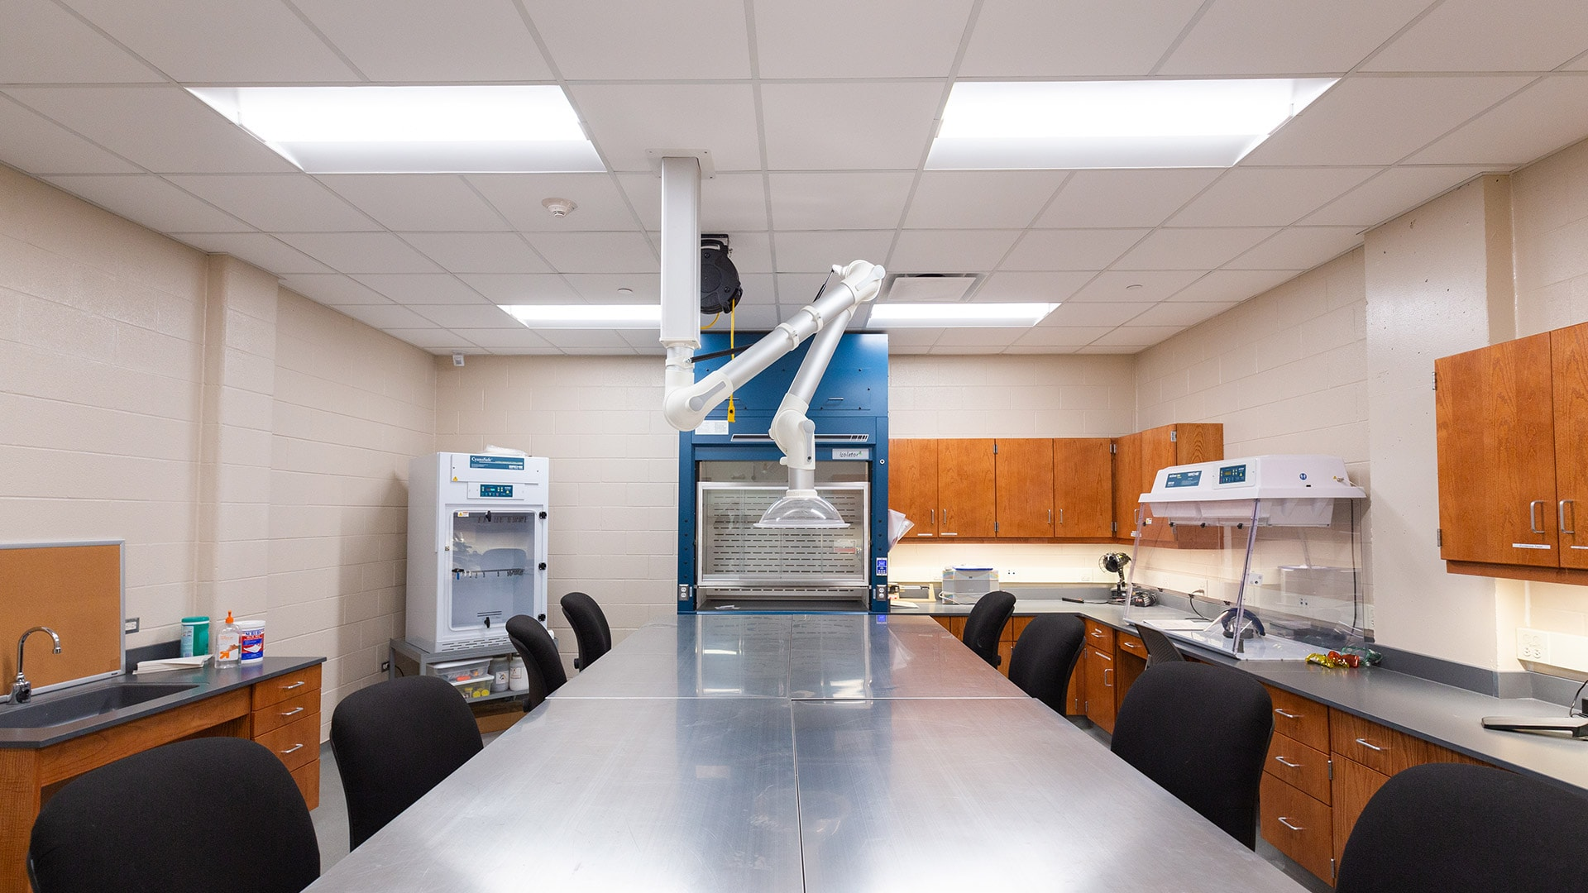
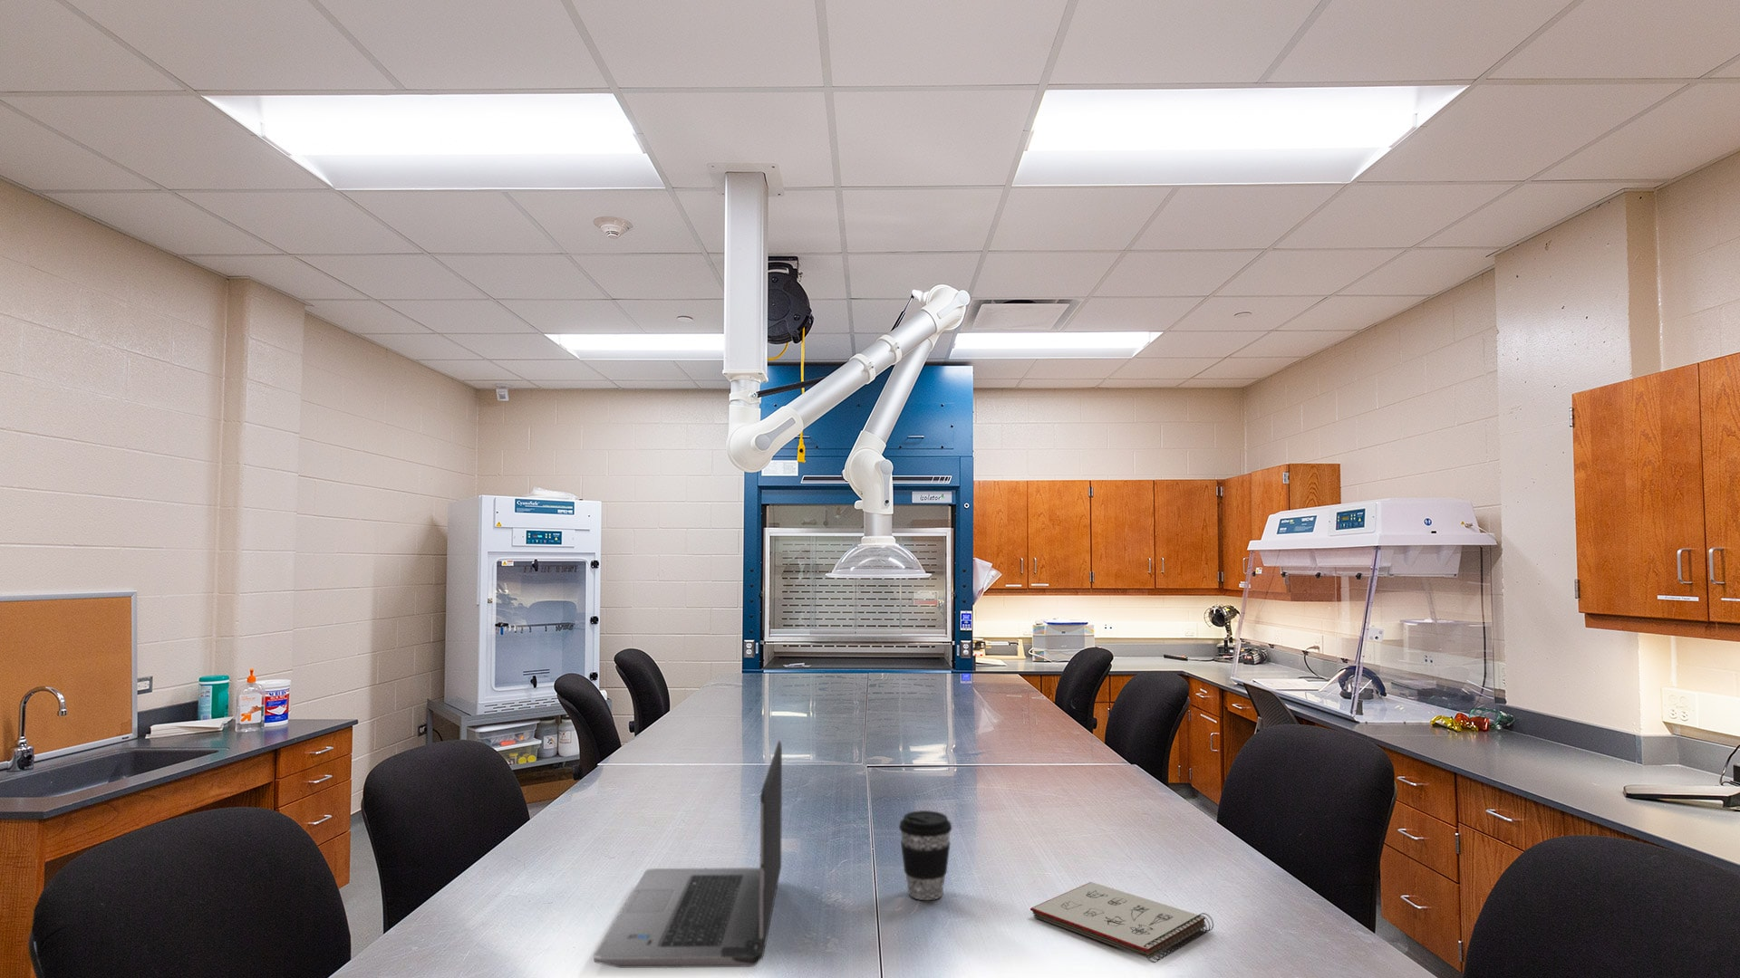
+ coffee cup [899,810,952,902]
+ notepad [1029,881,1214,964]
+ laptop computer [593,740,783,968]
